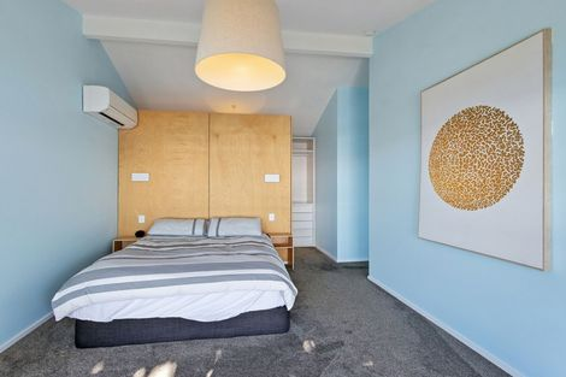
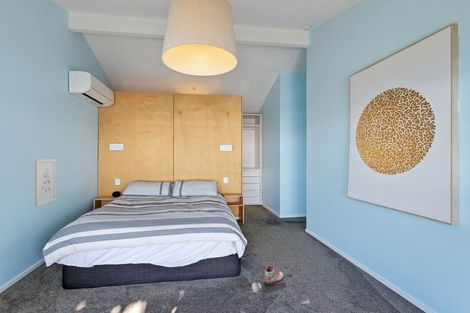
+ sneaker [263,265,285,287]
+ wall art [34,158,57,207]
